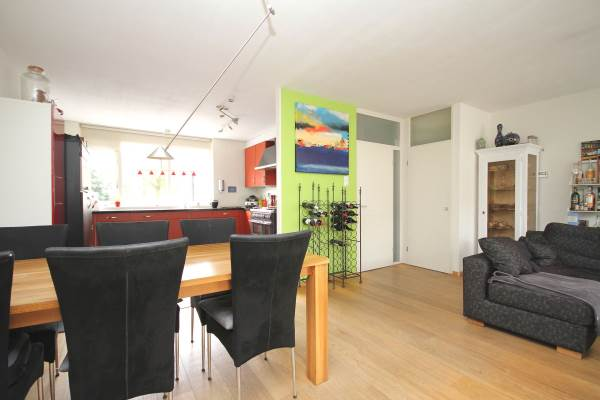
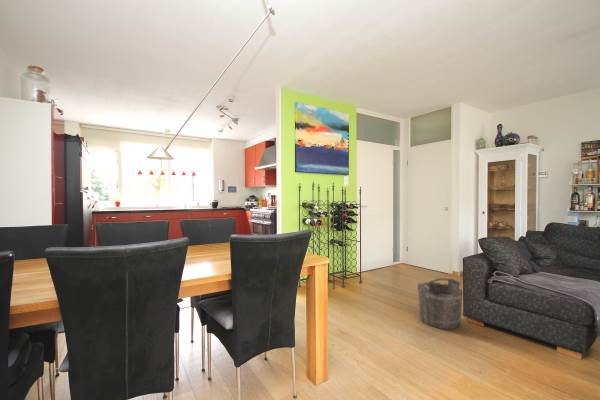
+ bucket [417,277,464,330]
